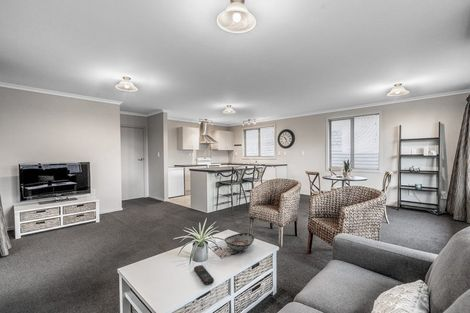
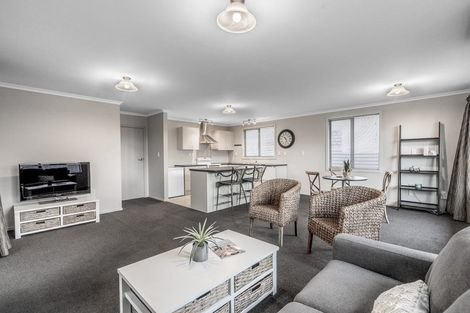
- remote control [193,264,215,285]
- decorative bowl [223,232,255,252]
